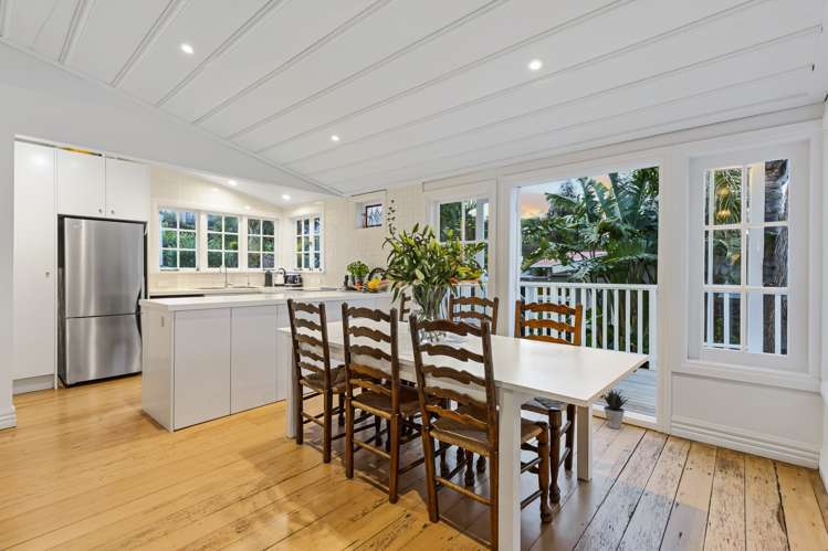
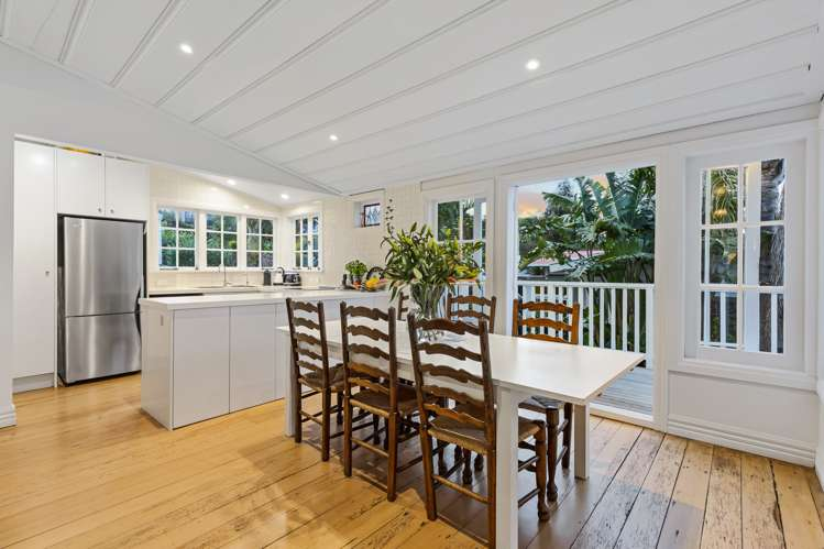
- potted plant [602,388,631,430]
